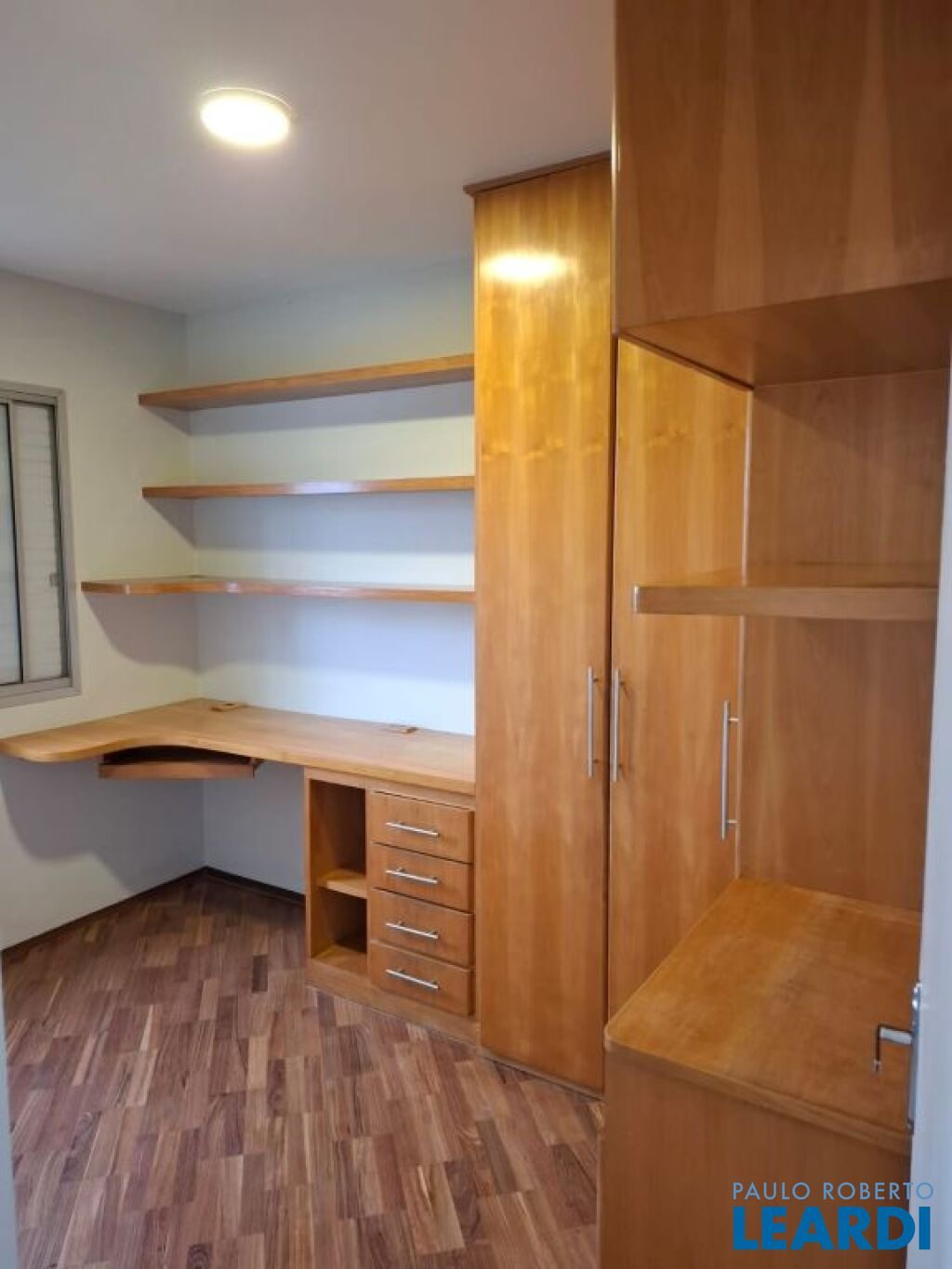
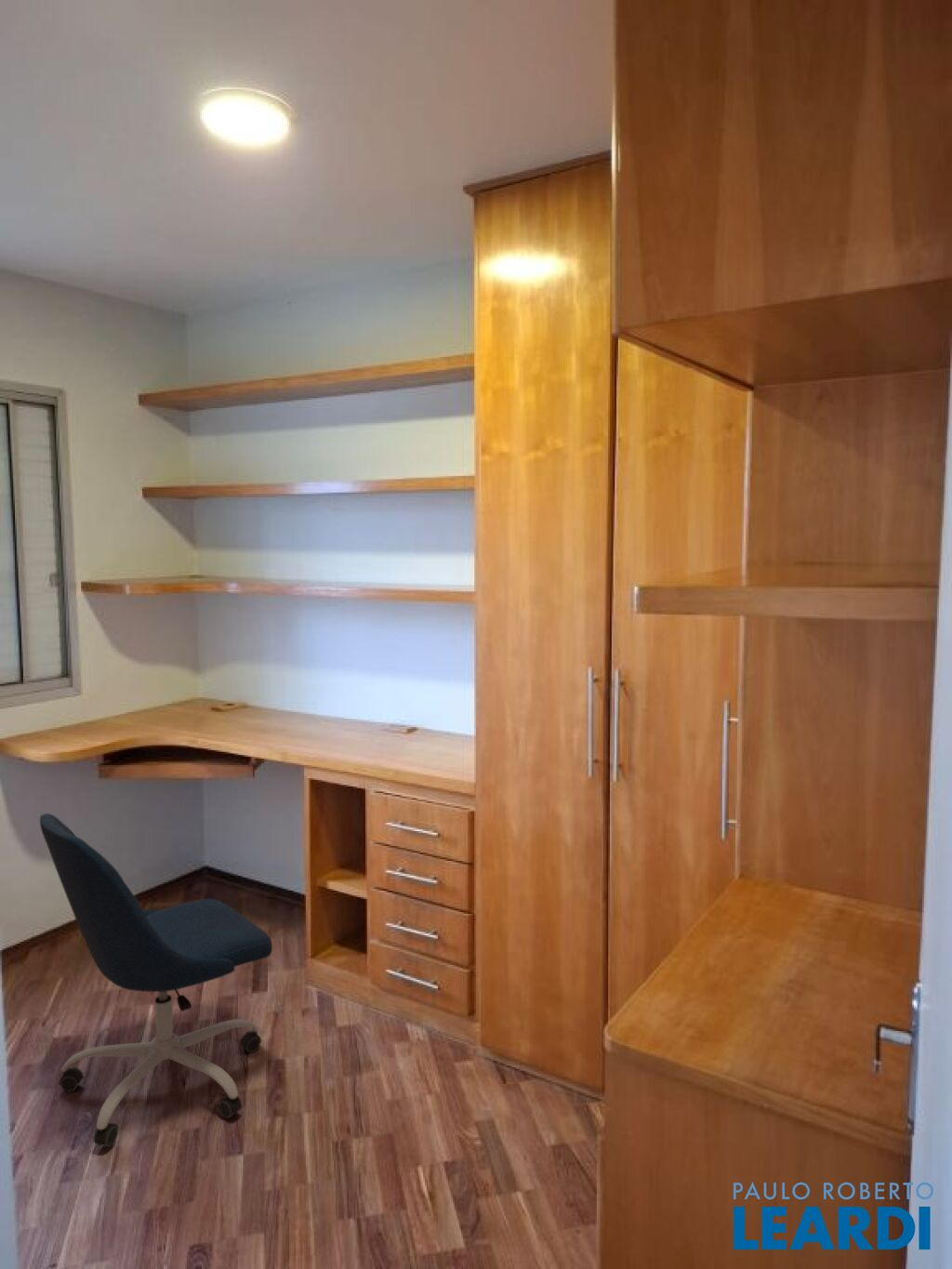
+ office chair [39,813,273,1148]
